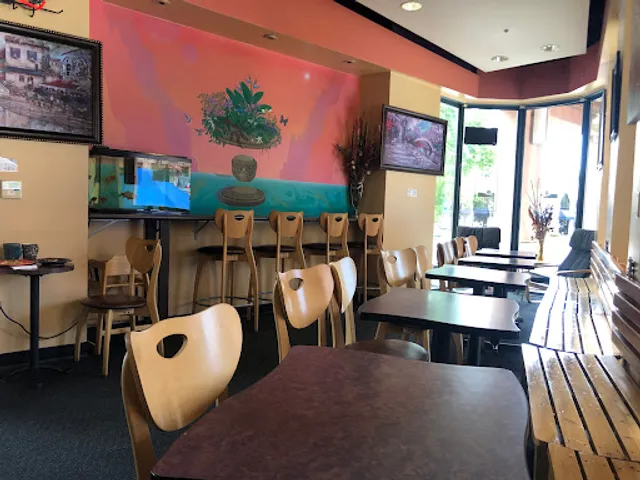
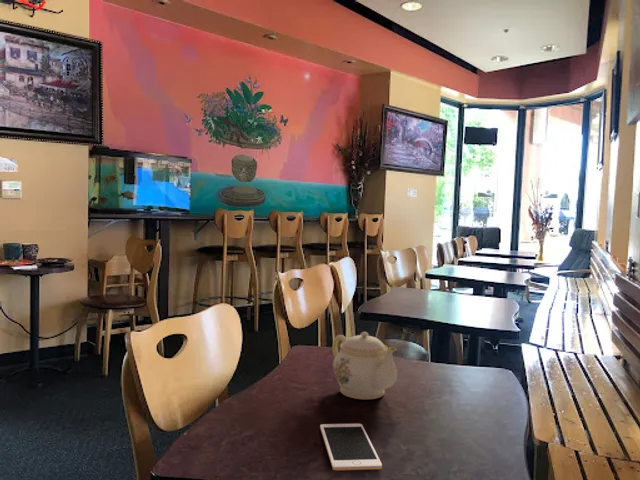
+ cell phone [319,423,383,471]
+ teapot [331,331,398,400]
